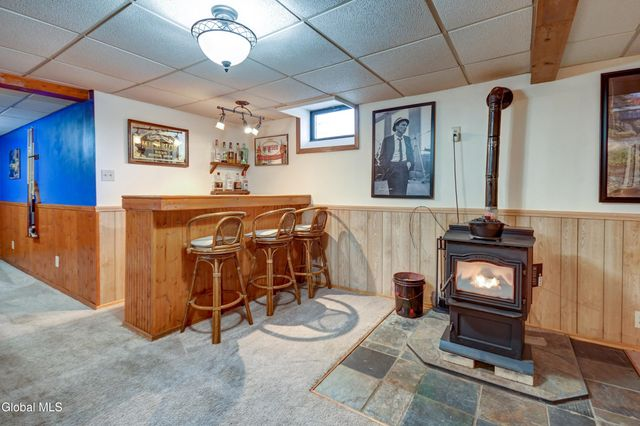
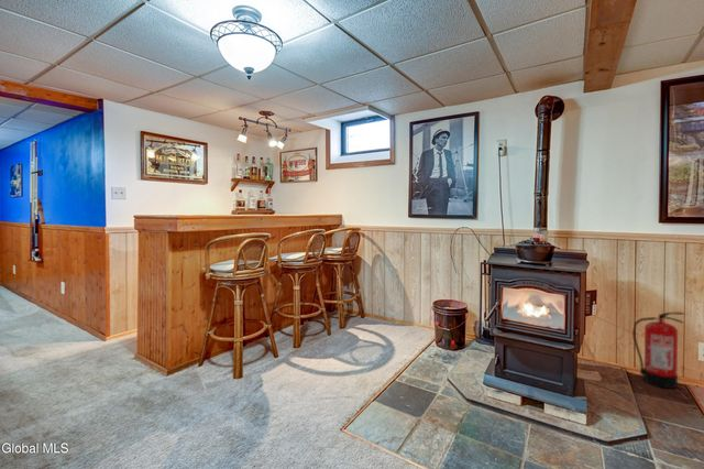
+ fire extinguisher [631,312,685,390]
